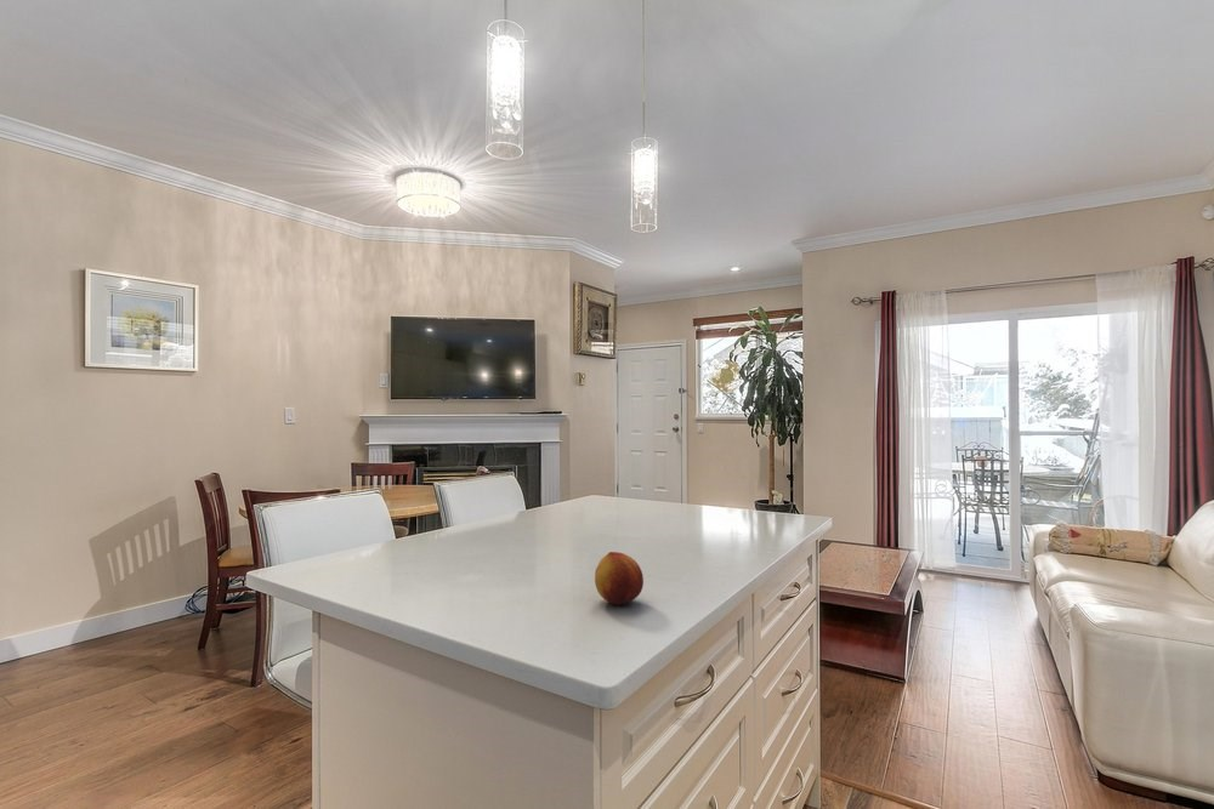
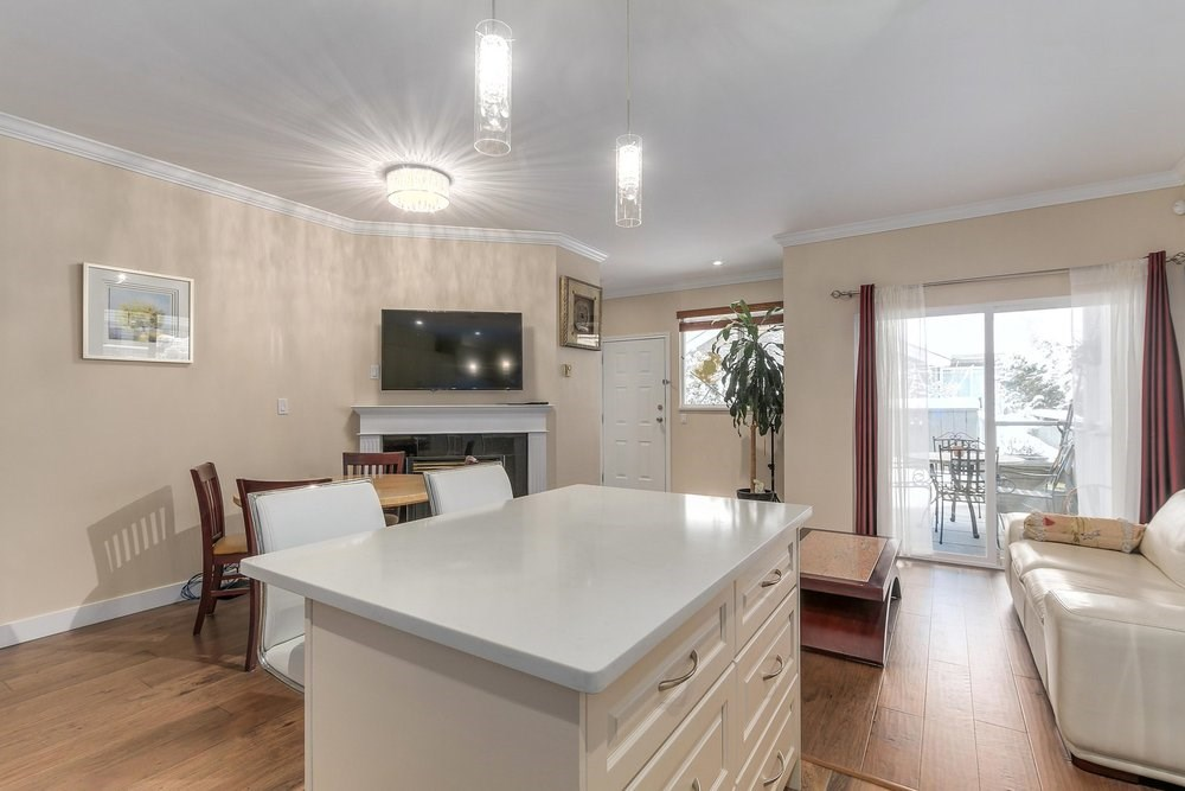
- fruit [594,551,645,606]
